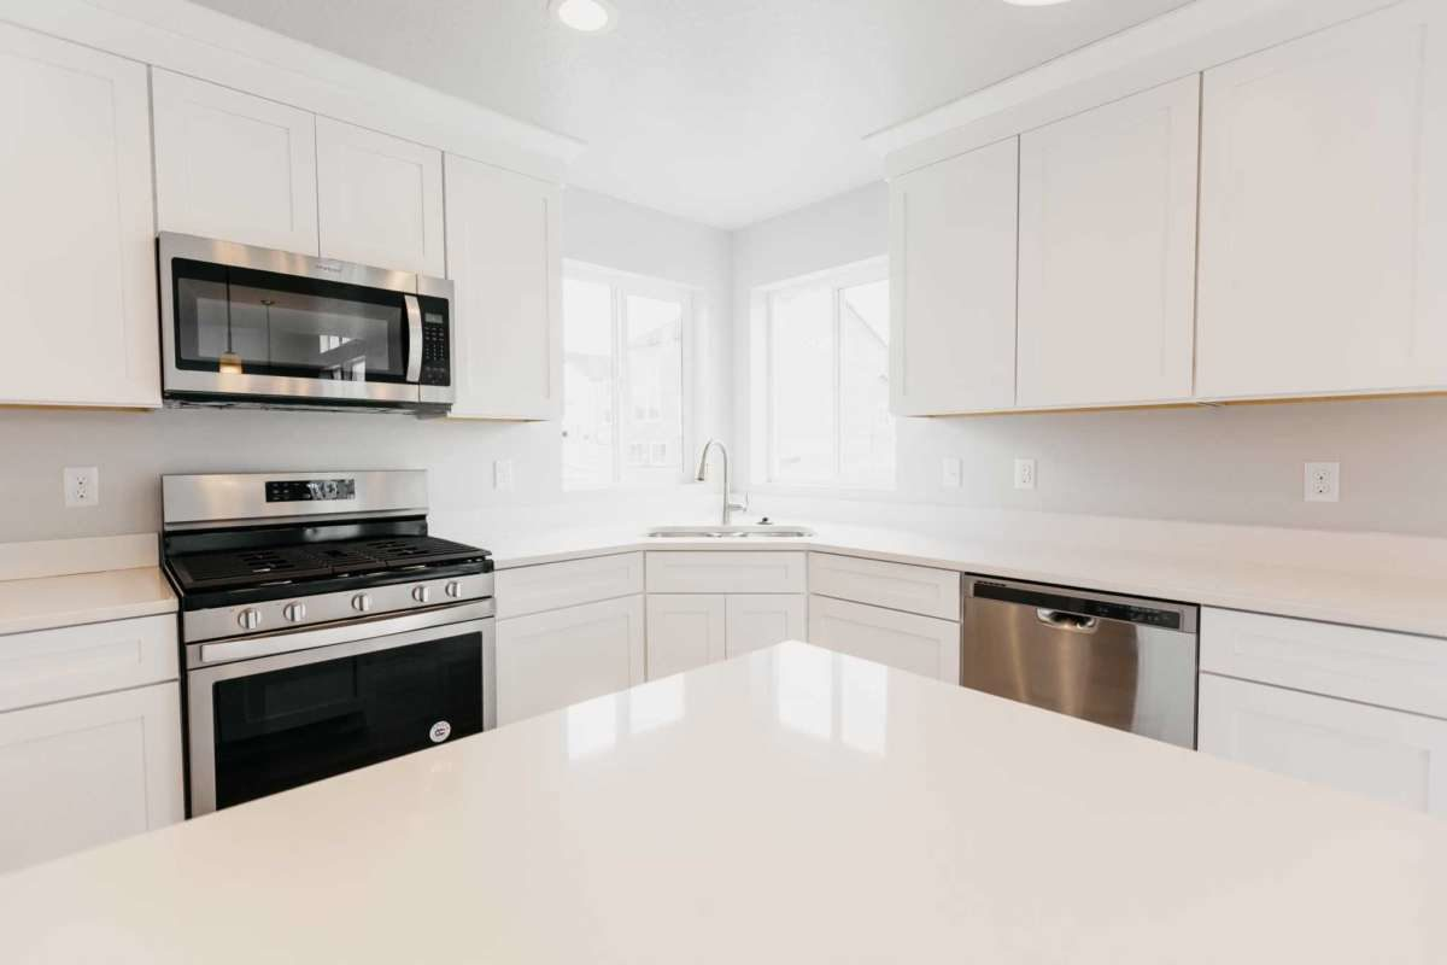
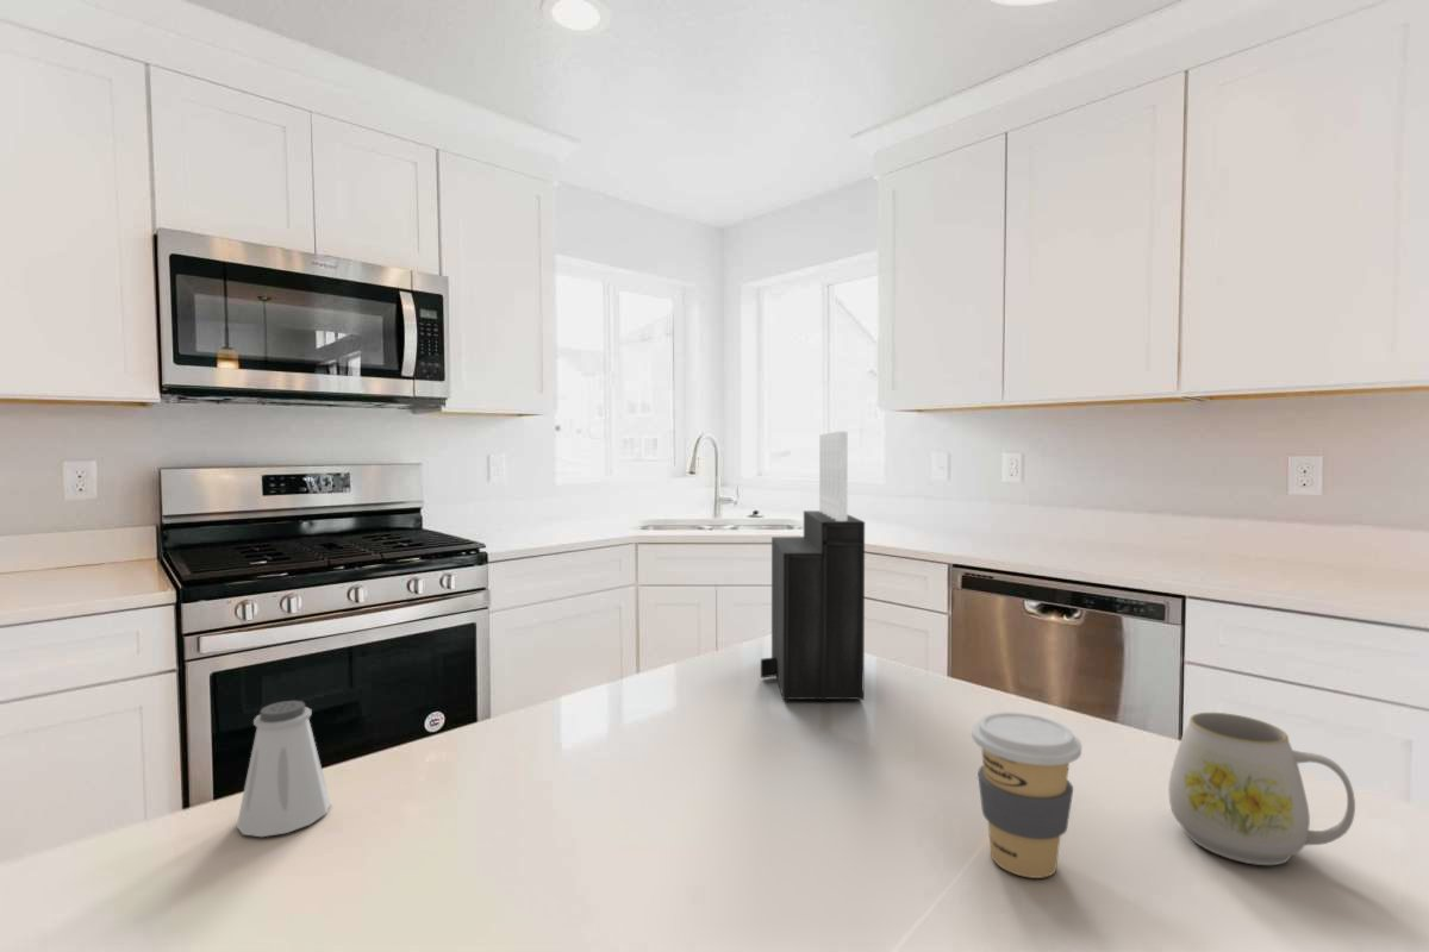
+ coffee cup [971,710,1082,879]
+ mug [1167,712,1356,866]
+ saltshaker [236,700,332,838]
+ knife block [760,431,866,701]
